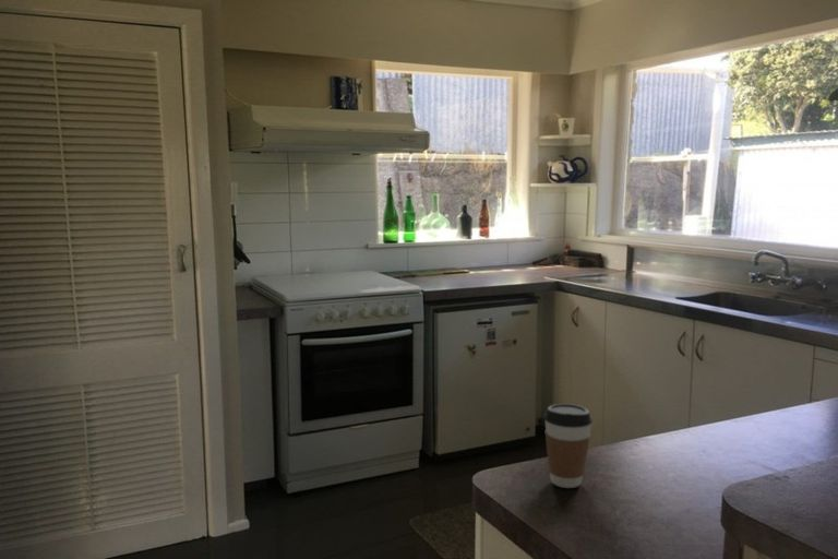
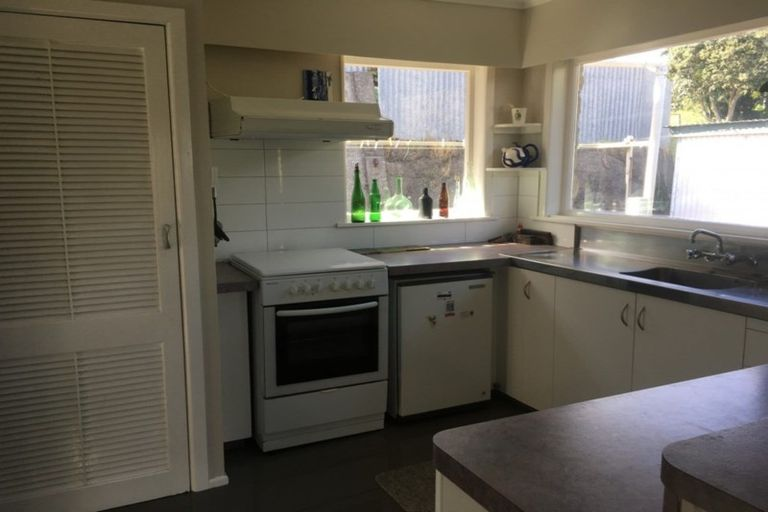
- coffee cup [543,403,594,489]
